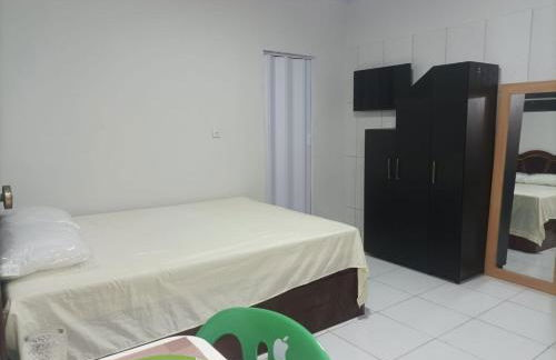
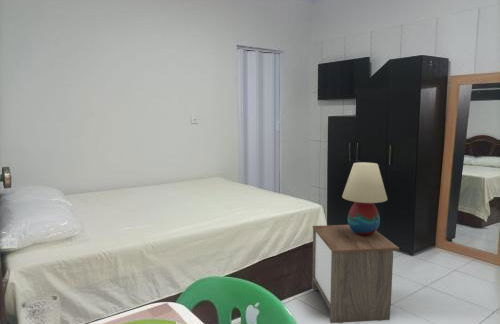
+ table lamp [341,161,388,236]
+ nightstand [311,224,400,324]
